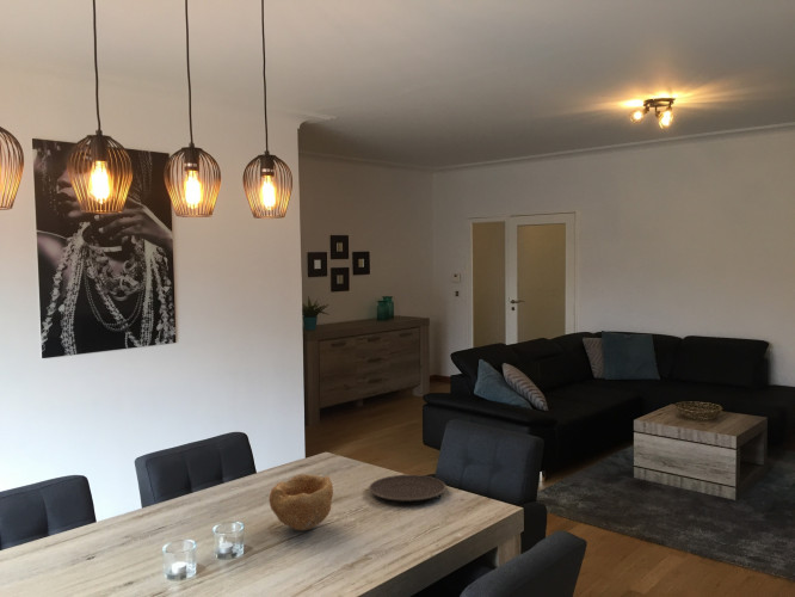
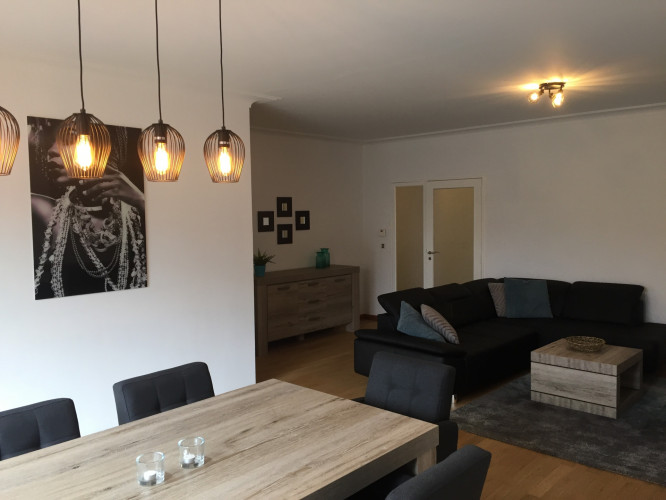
- plate [368,474,448,503]
- bowl [269,473,334,531]
